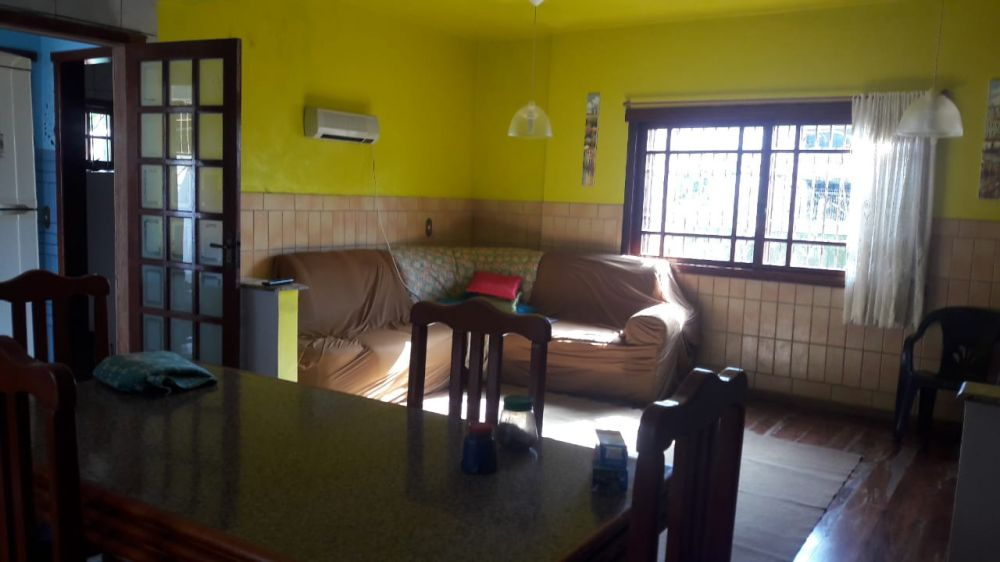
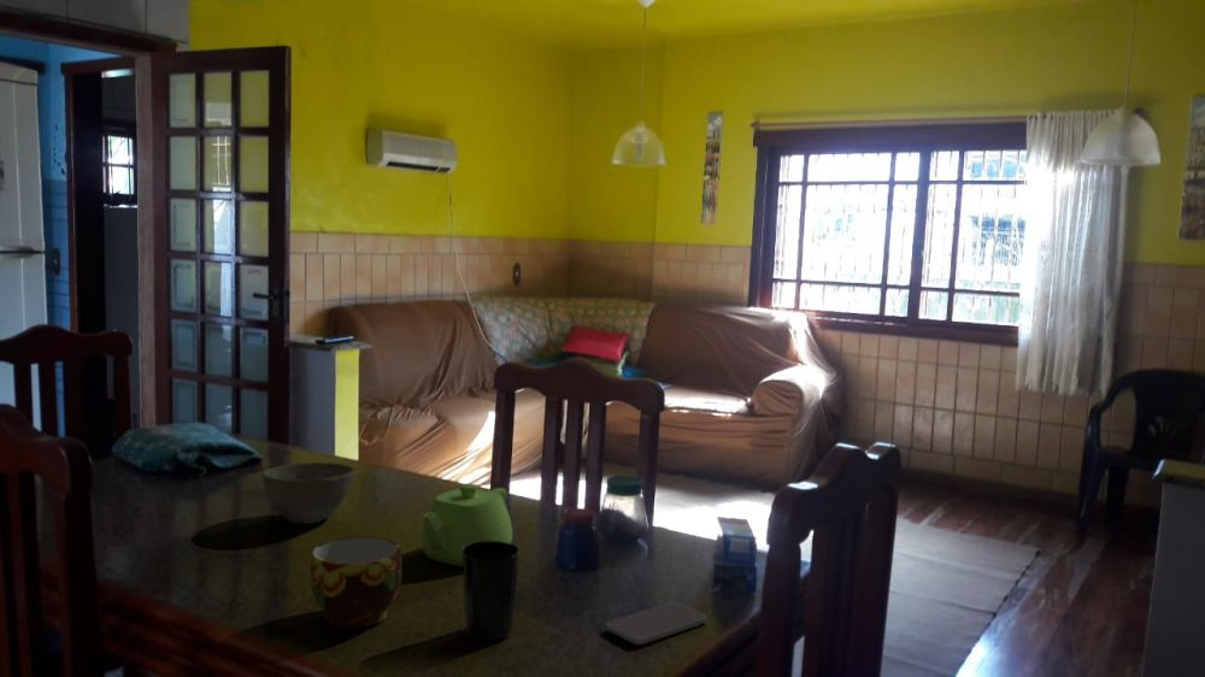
+ bowl [261,461,355,525]
+ smartphone [605,601,709,646]
+ teapot [419,483,513,567]
+ cup [310,536,404,629]
+ cup [462,541,521,642]
